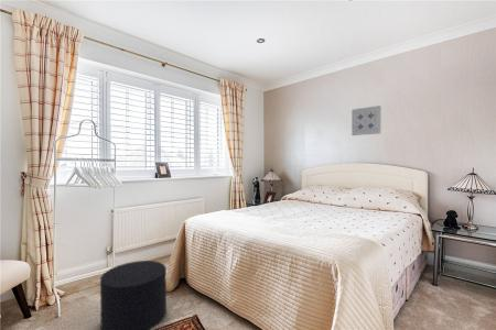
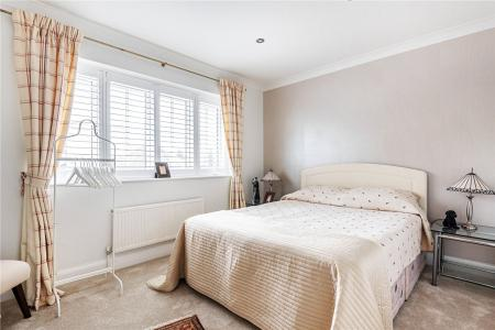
- stool [99,260,168,330]
- wall art [351,105,381,136]
